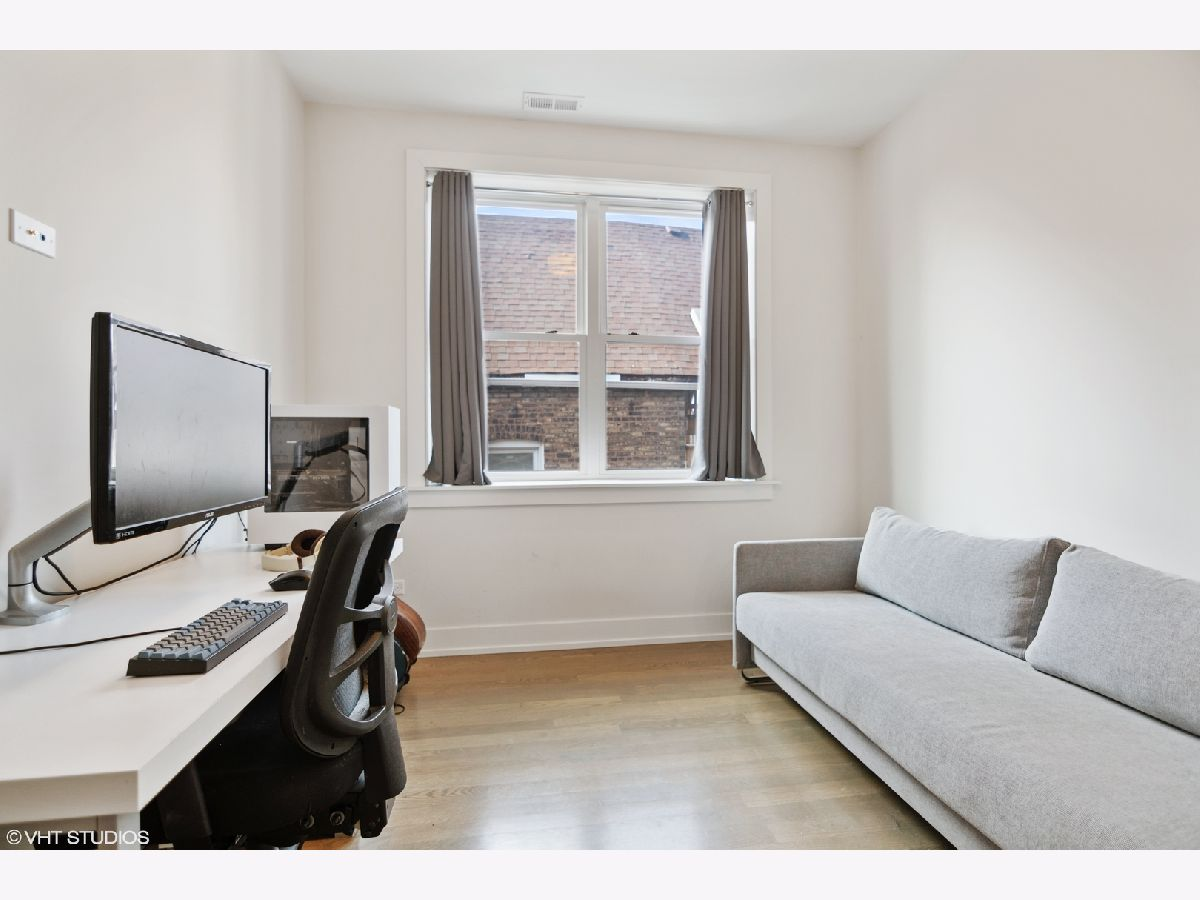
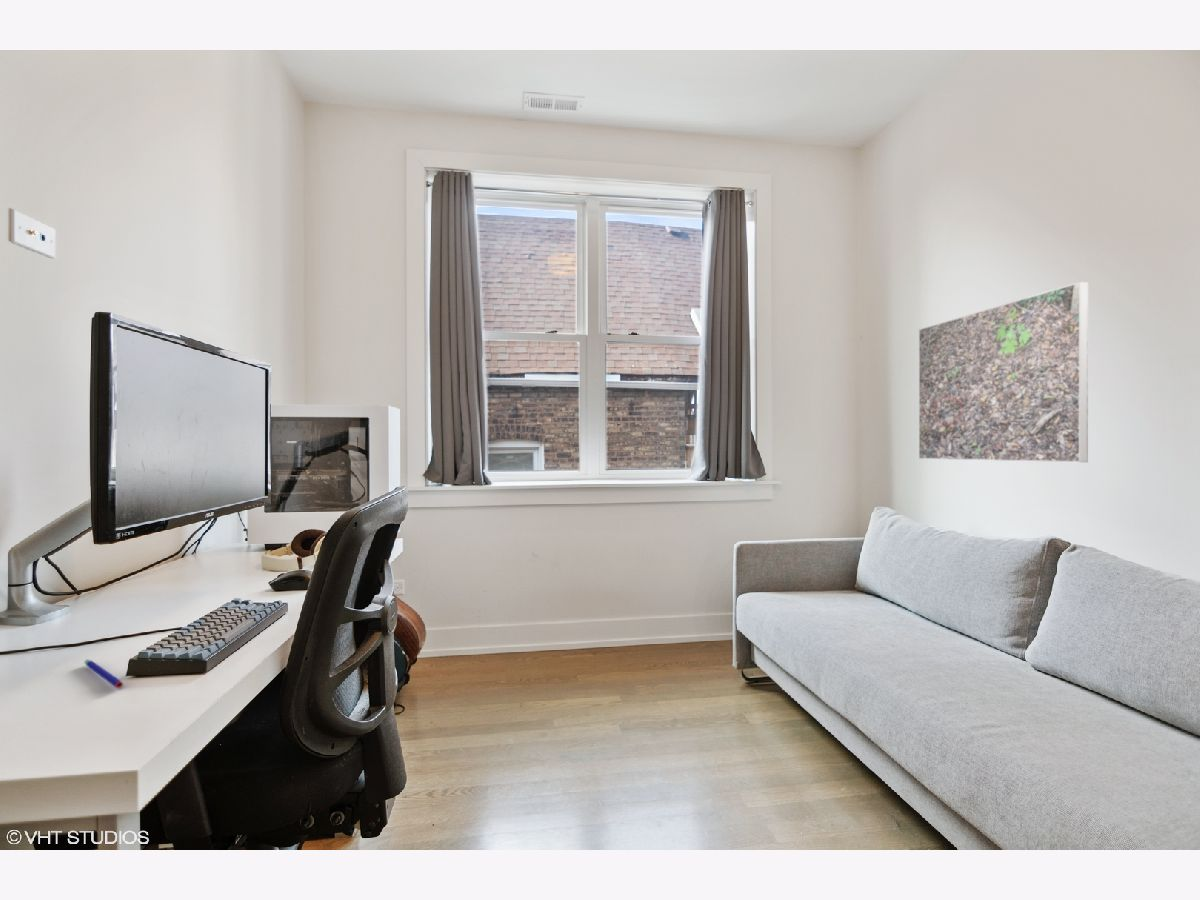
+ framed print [918,281,1089,463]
+ pen [83,658,124,689]
